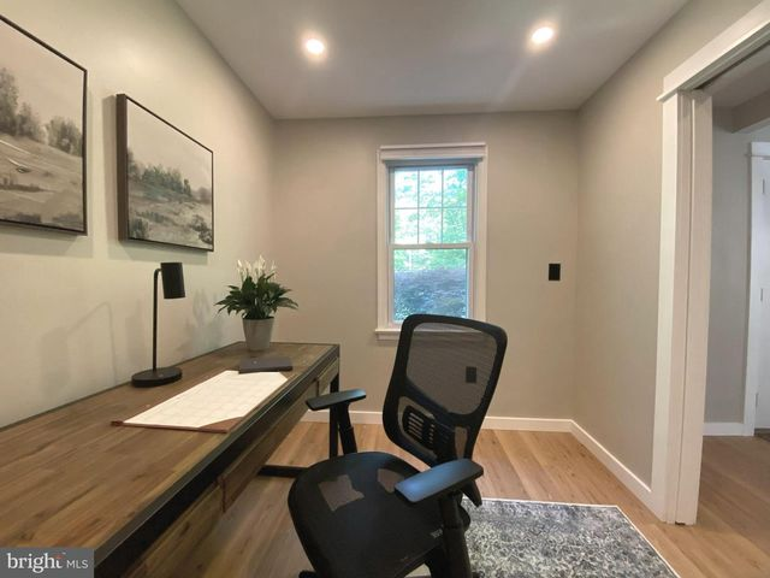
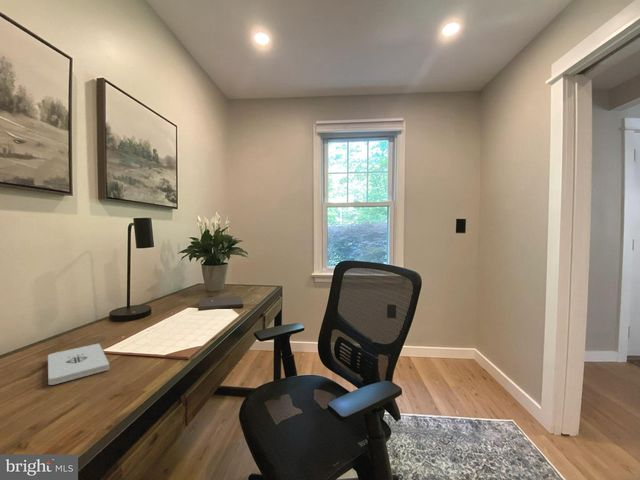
+ notepad [47,343,110,386]
